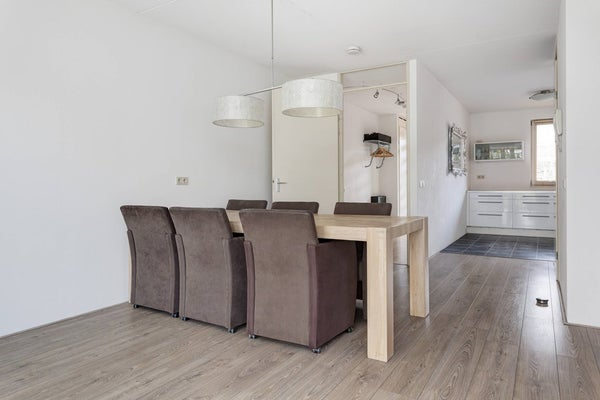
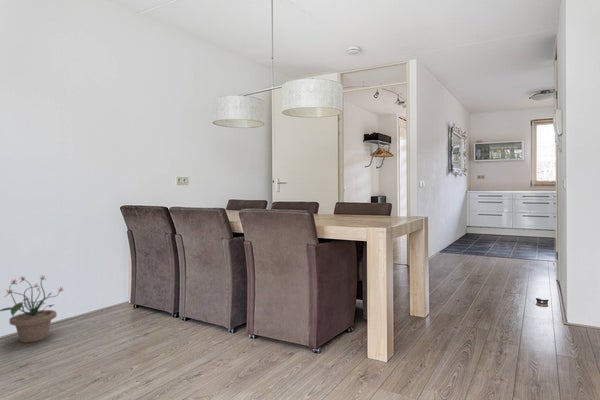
+ potted plant [0,274,65,344]
